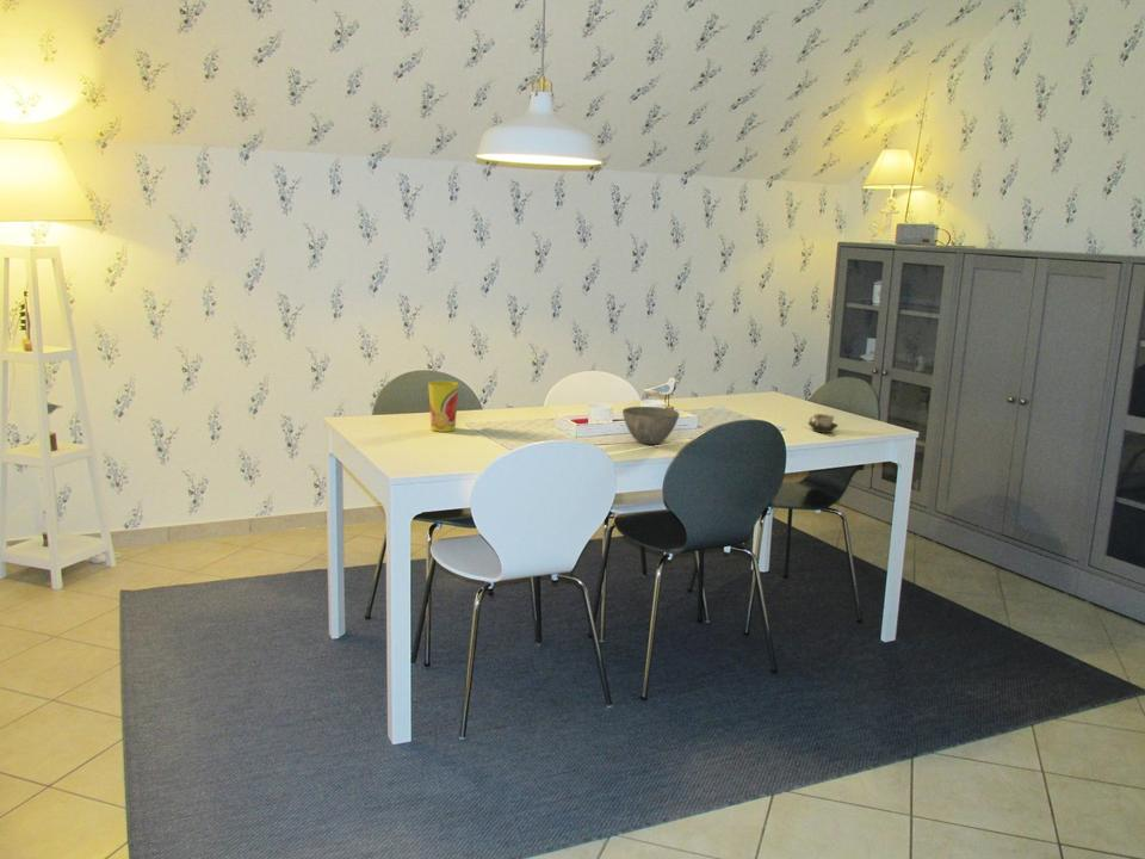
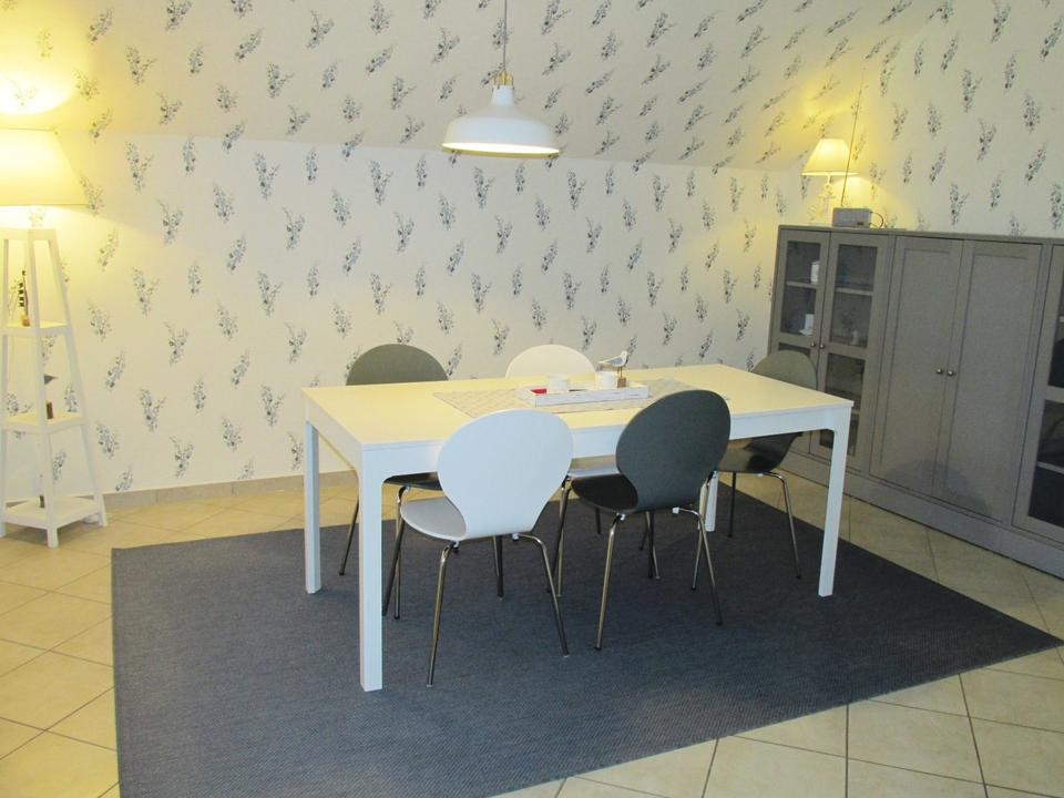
- cup [427,379,459,433]
- bowl [621,406,680,445]
- cup [806,413,840,434]
